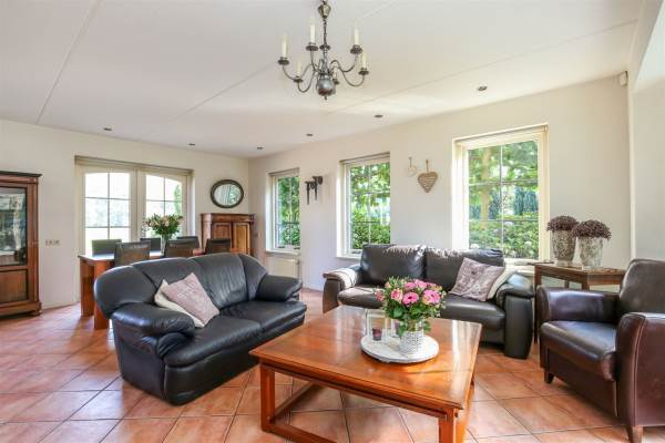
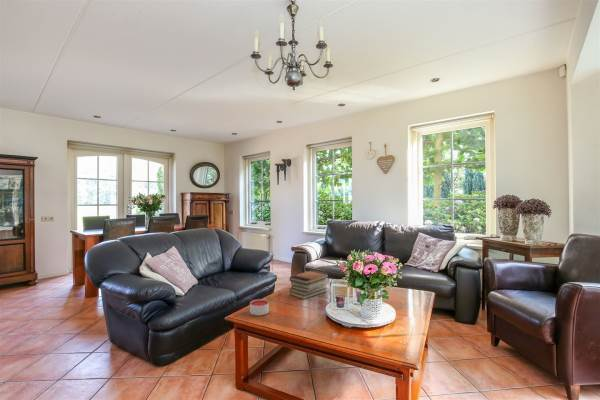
+ book stack [288,269,330,300]
+ candle [249,298,270,316]
